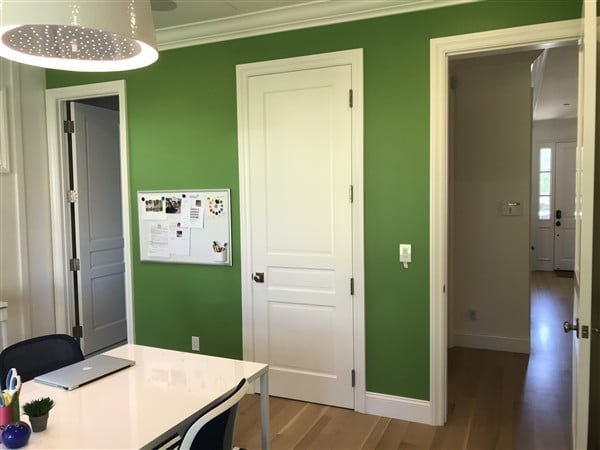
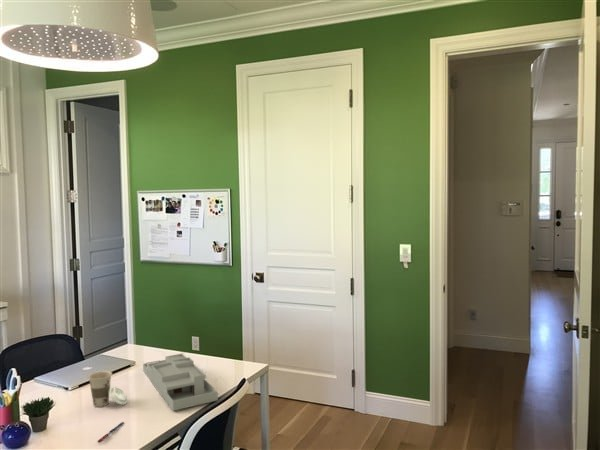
+ desk organizer [142,353,219,412]
+ pen [96,421,125,444]
+ cup [87,370,129,408]
